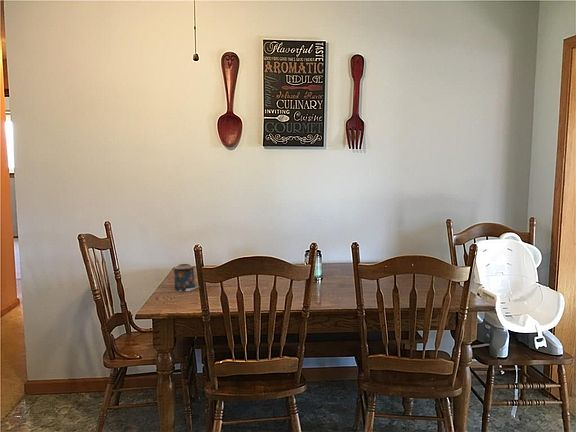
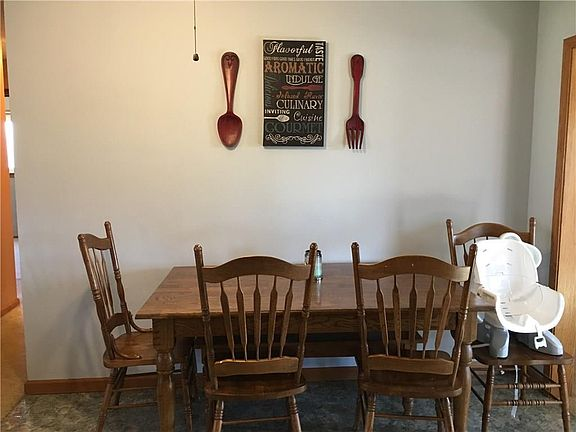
- candle [173,263,199,292]
